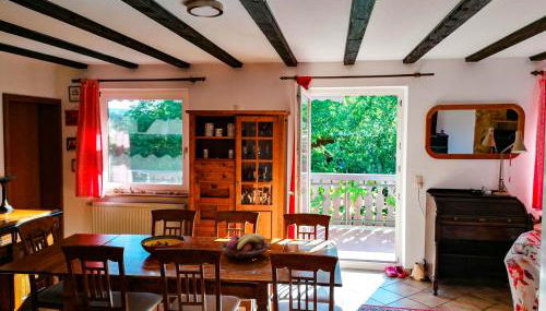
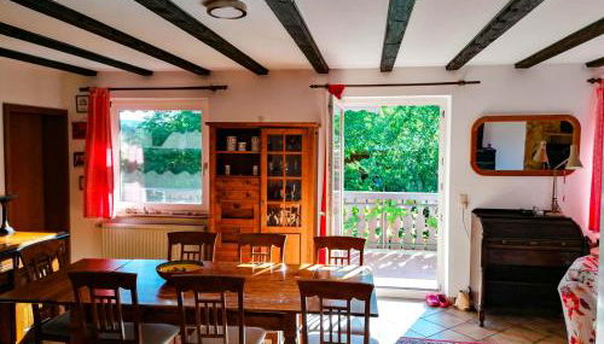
- fruit basket [218,232,272,261]
